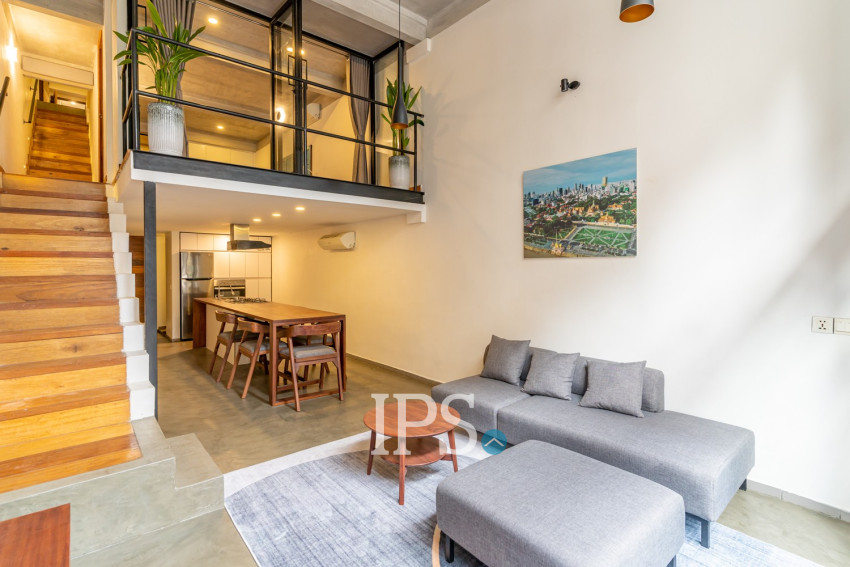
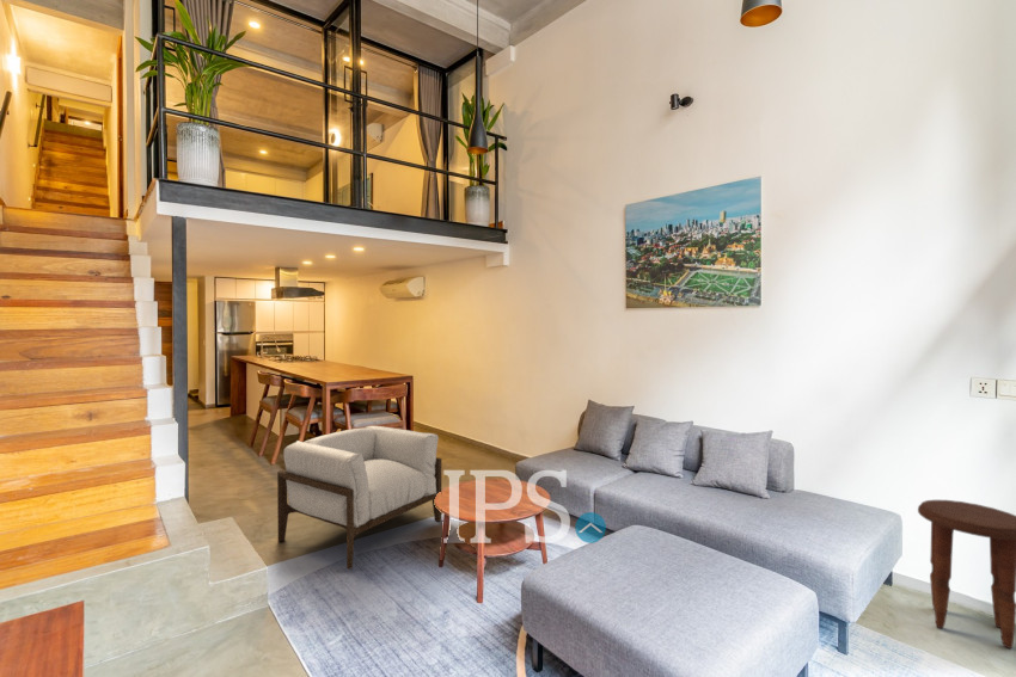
+ side table [917,499,1016,650]
+ armchair [276,425,442,571]
